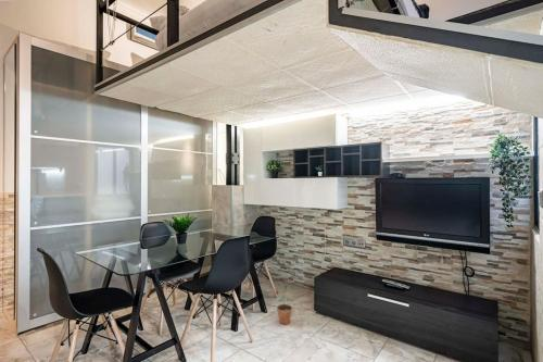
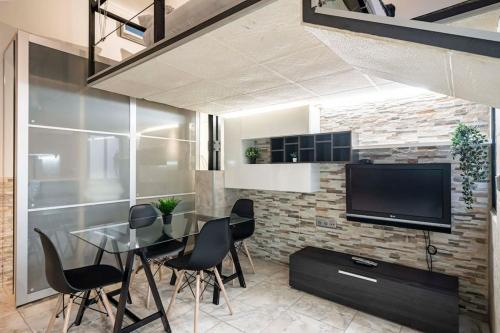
- potted plant [275,276,294,325]
